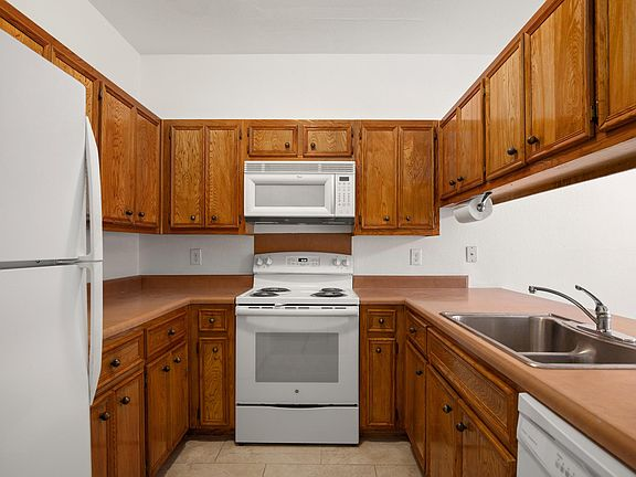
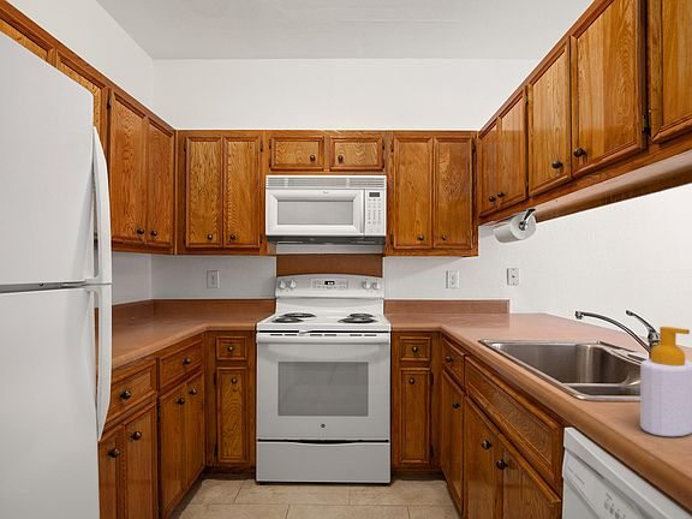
+ soap bottle [639,326,692,437]
